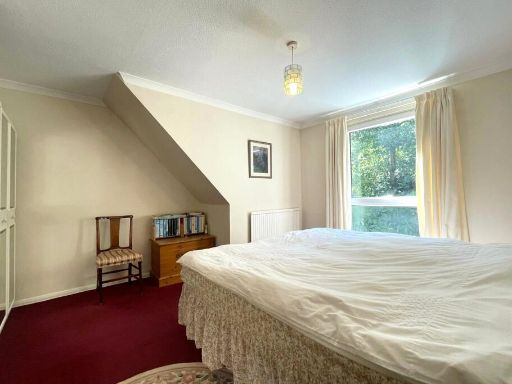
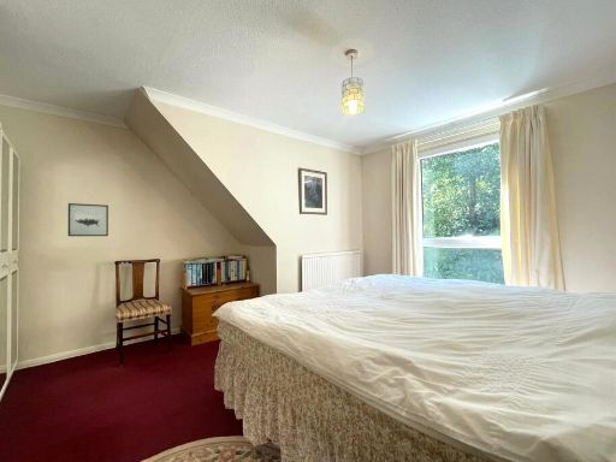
+ wall art [67,202,109,237]
